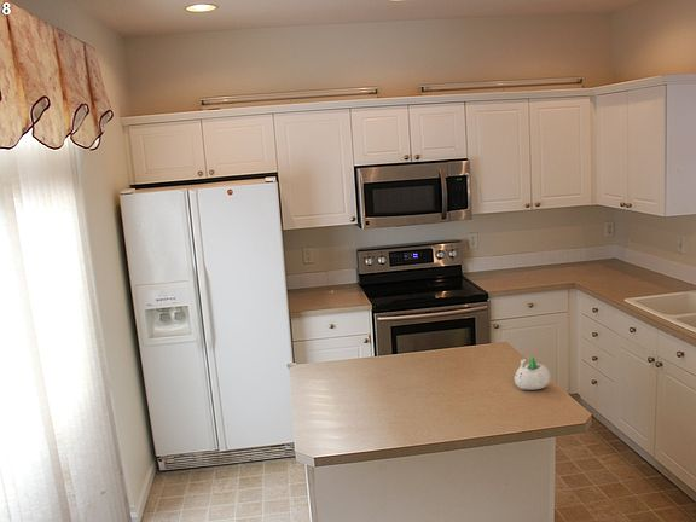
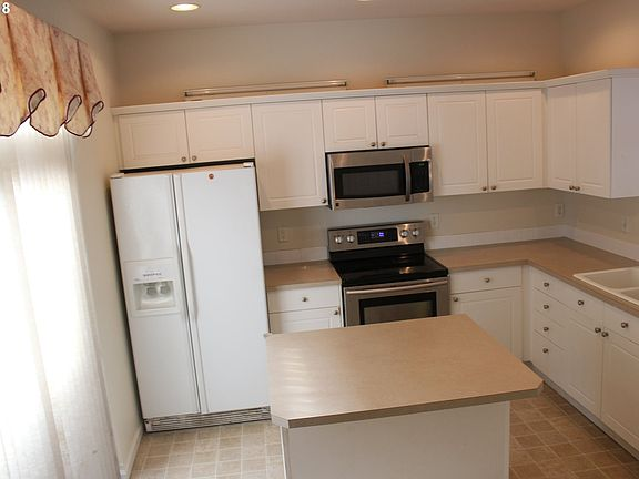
- succulent planter [514,356,552,392]
